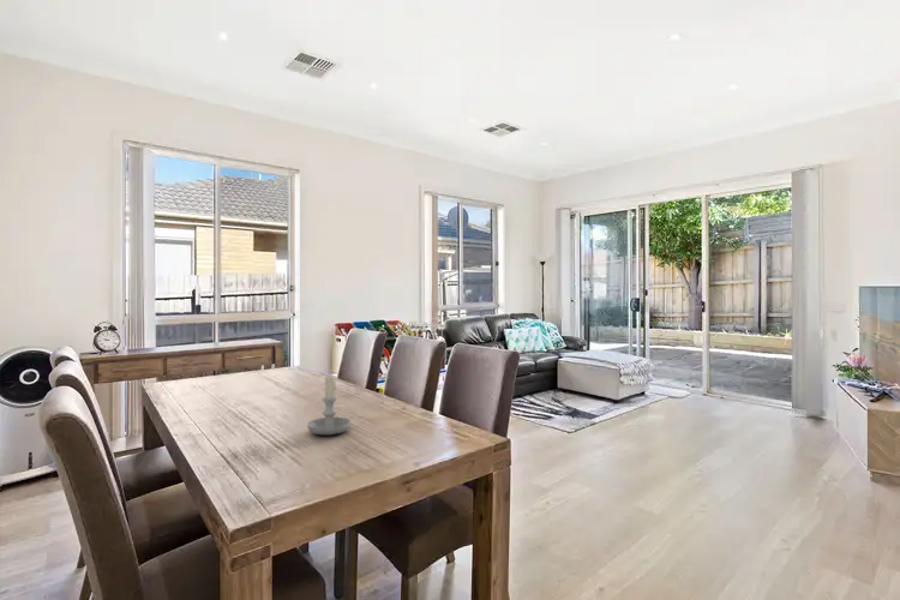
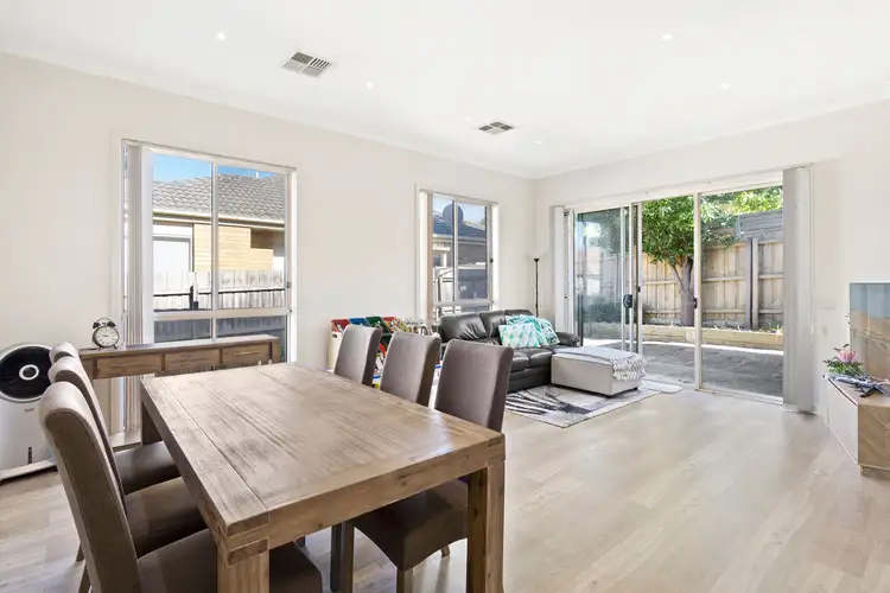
- candle [306,372,352,436]
